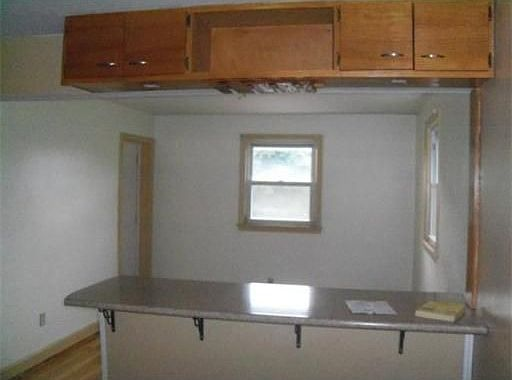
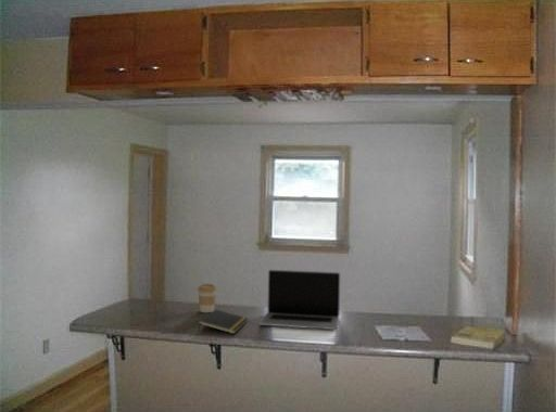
+ laptop [257,269,341,331]
+ notepad [197,309,249,335]
+ coffee cup [197,283,217,313]
